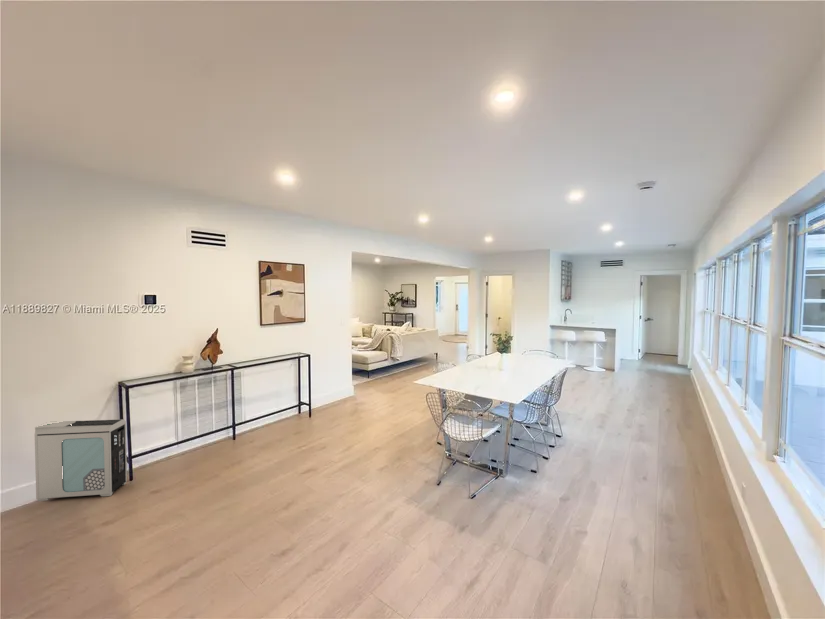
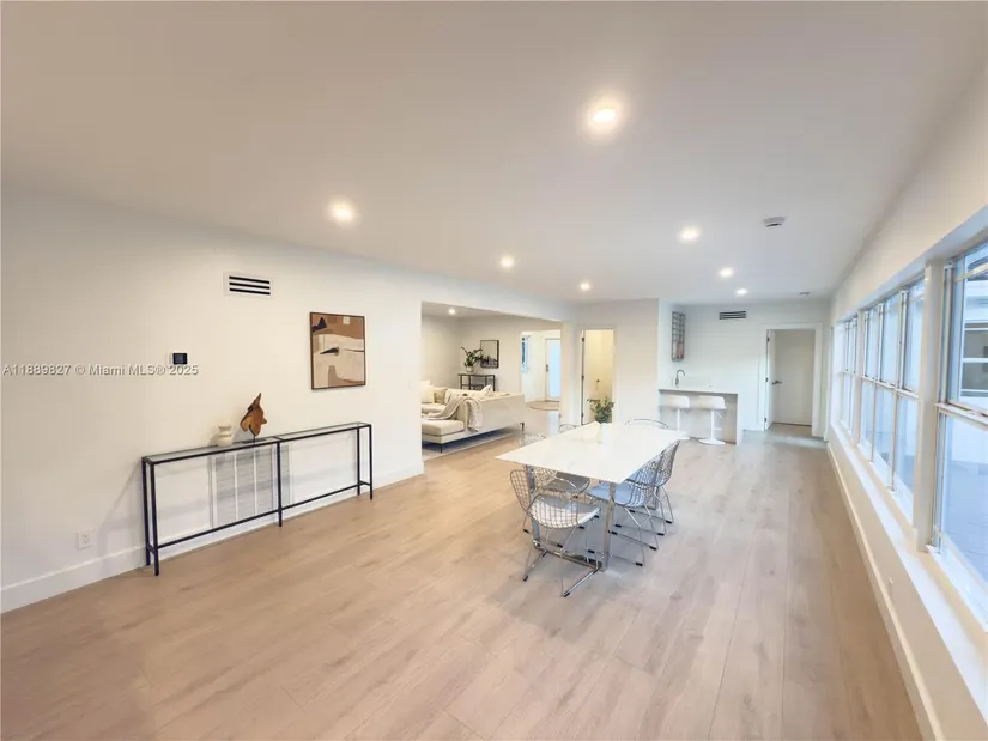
- air purifier [34,418,128,502]
